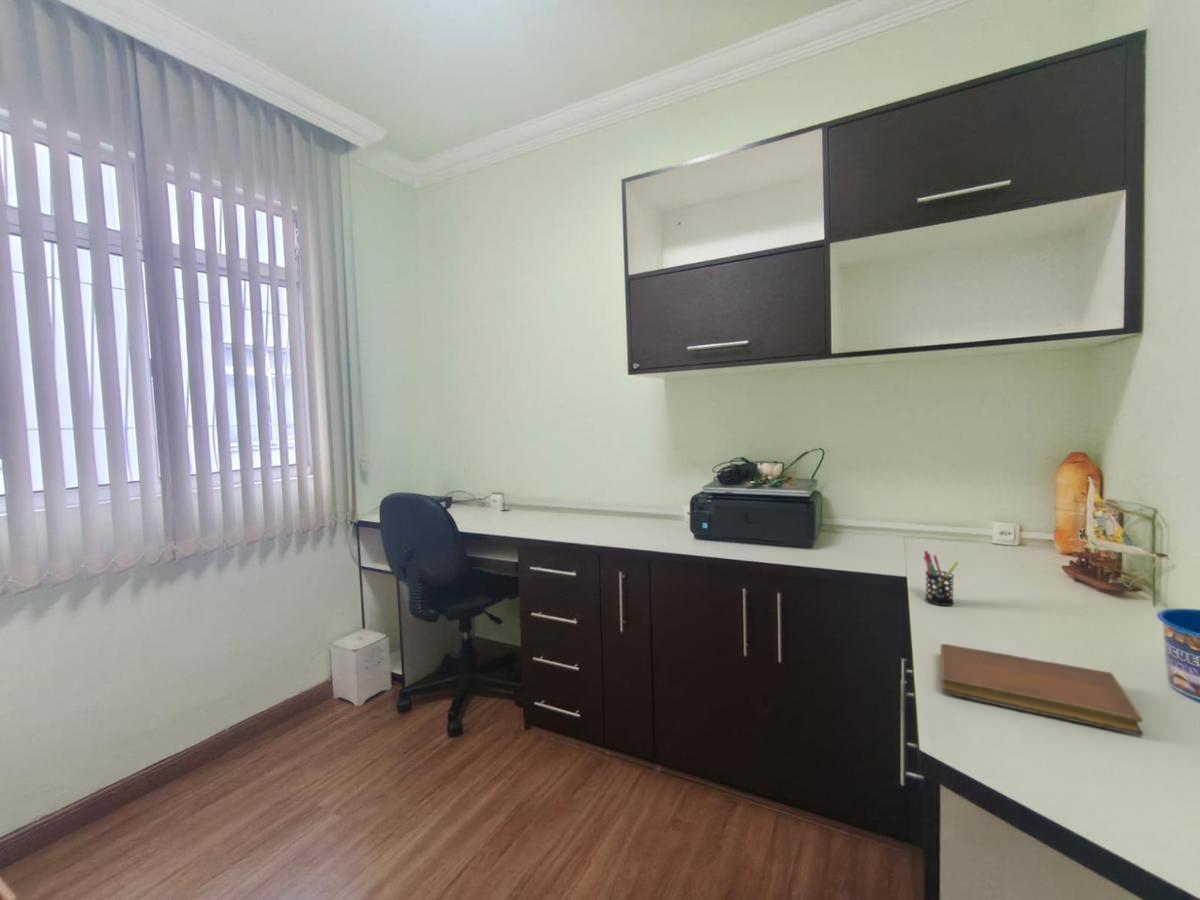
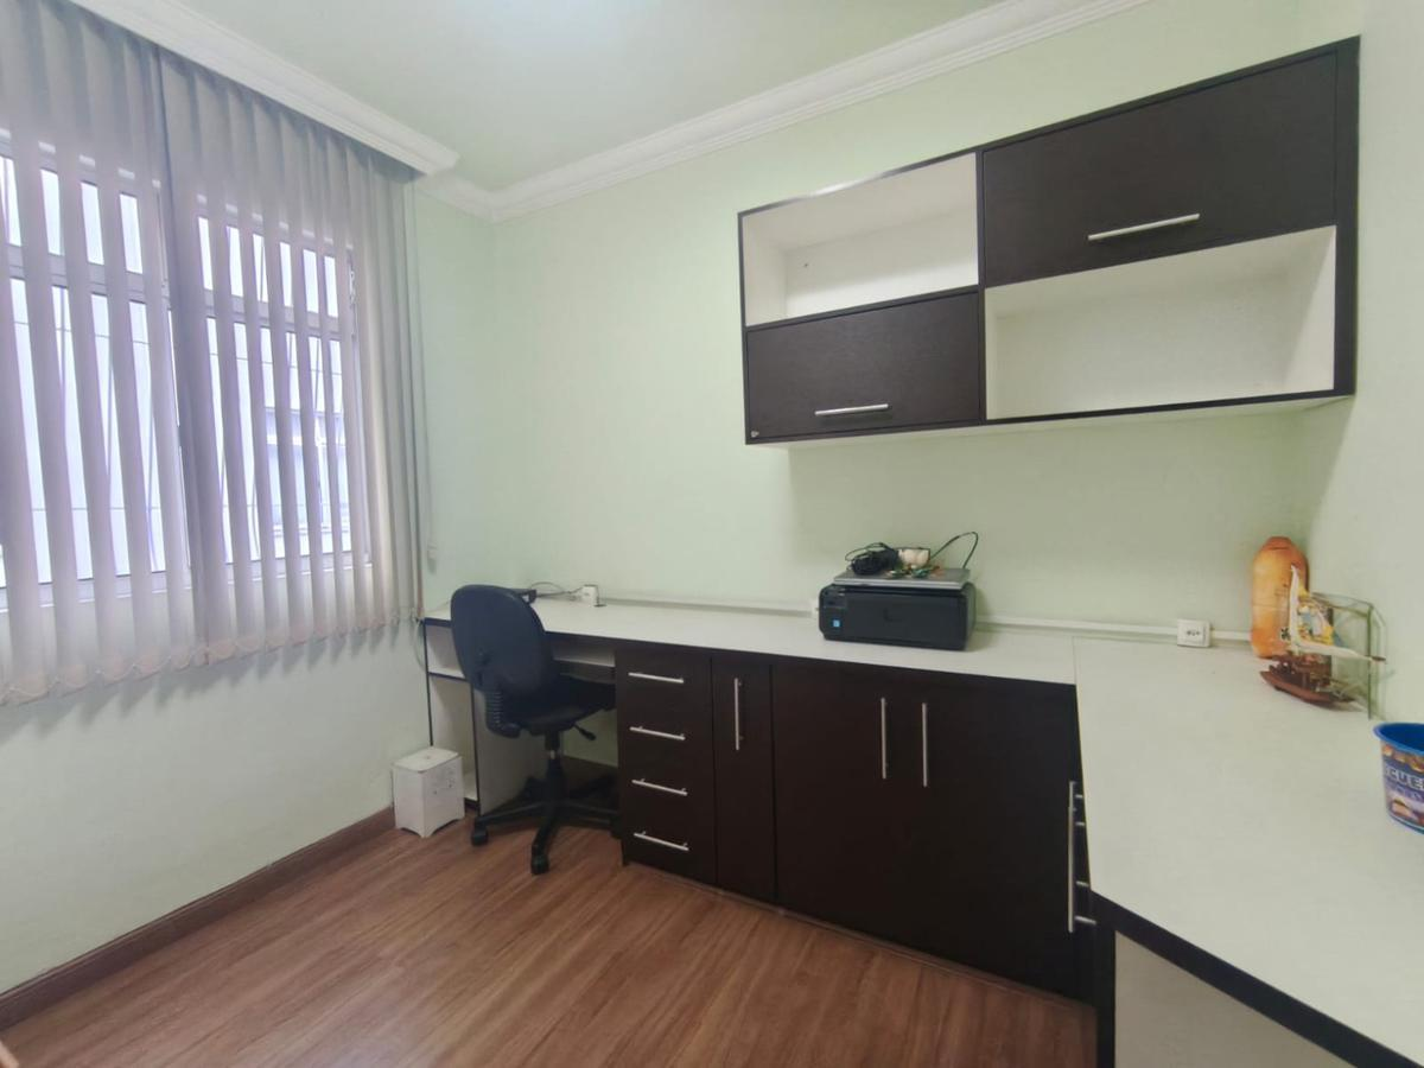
- pen holder [923,550,959,607]
- notebook [940,643,1144,736]
